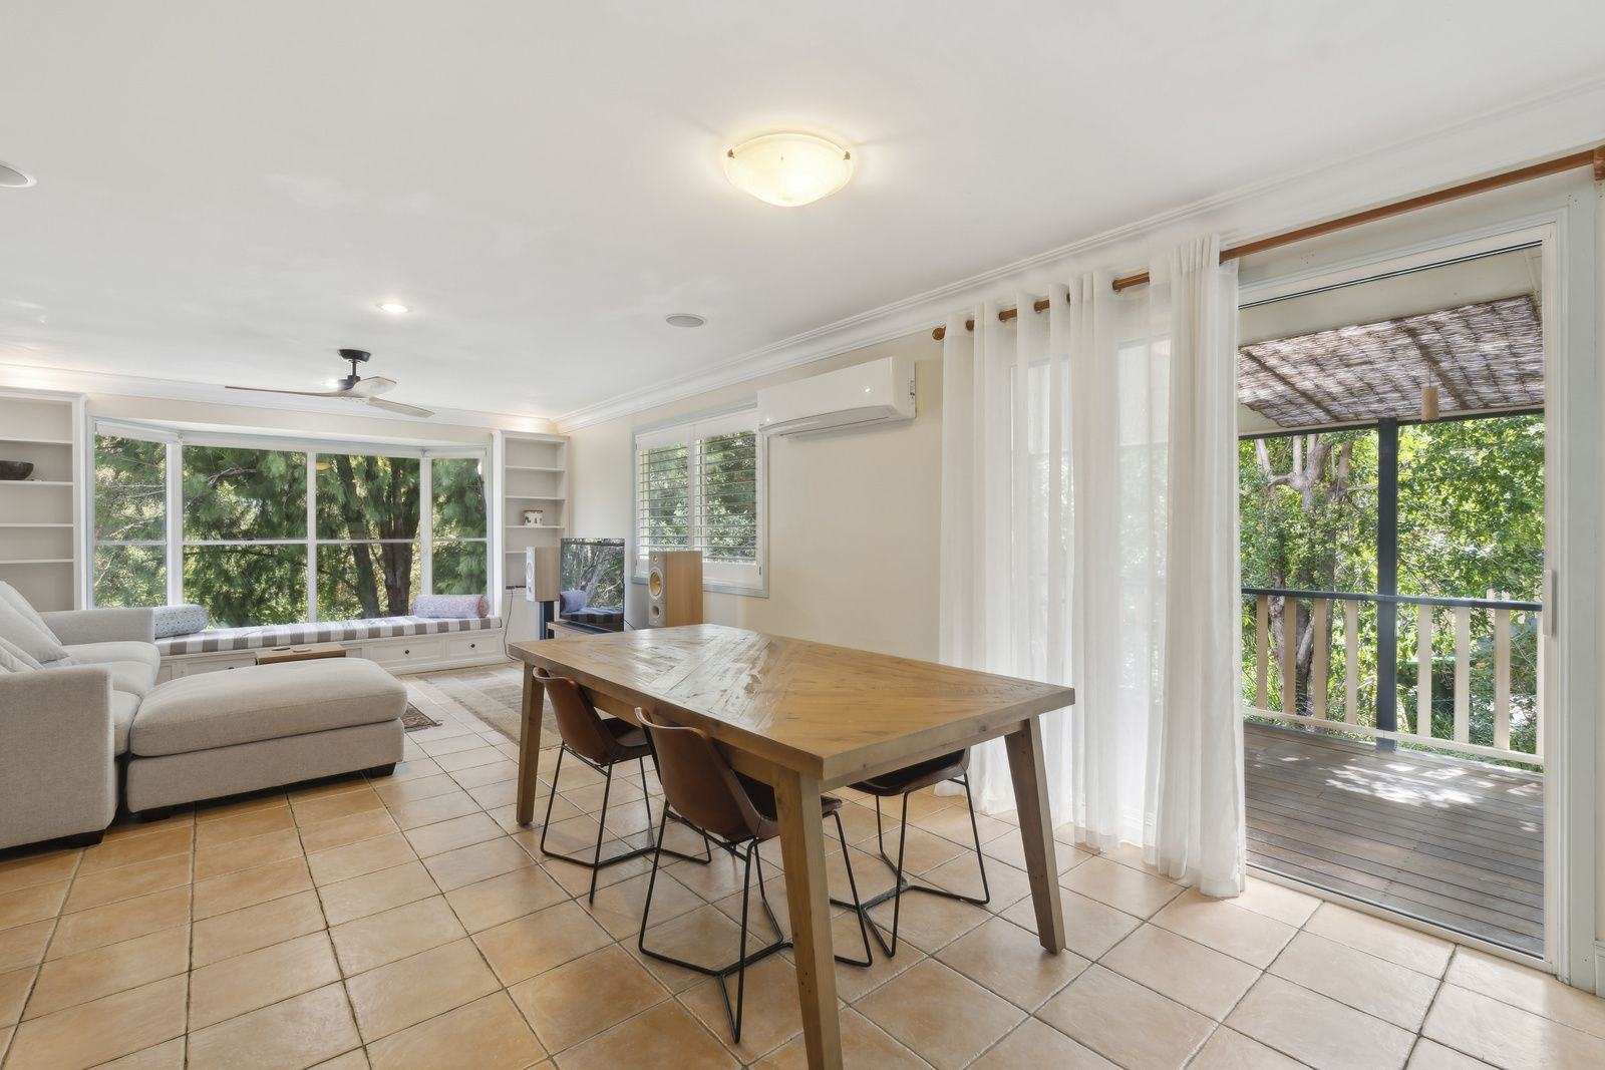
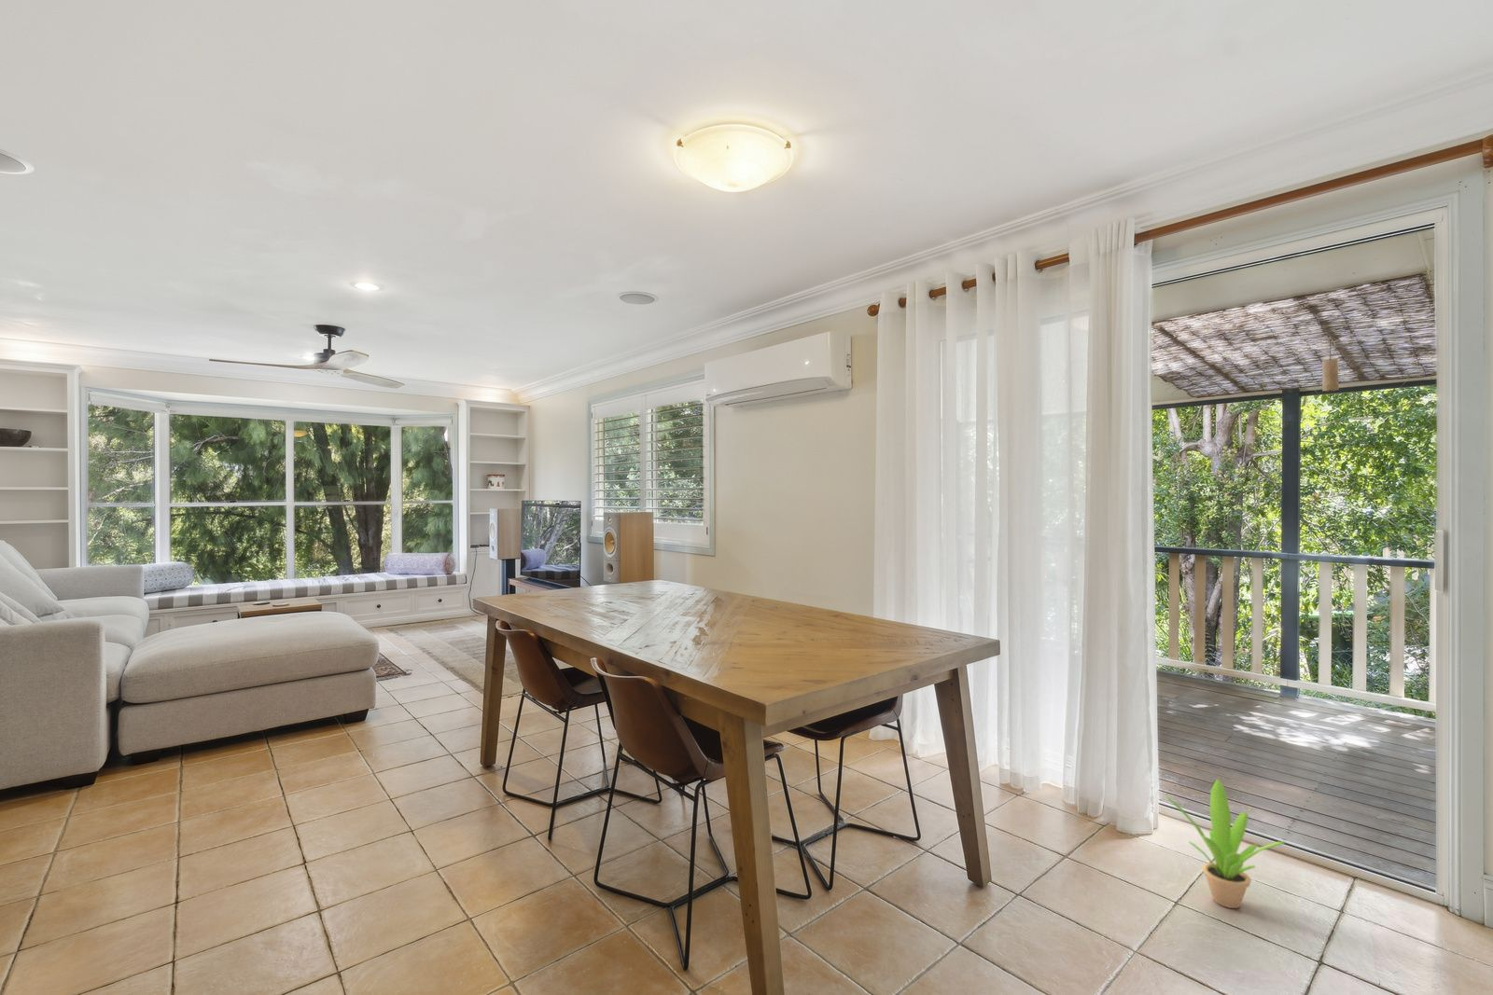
+ potted plant [1163,778,1286,909]
